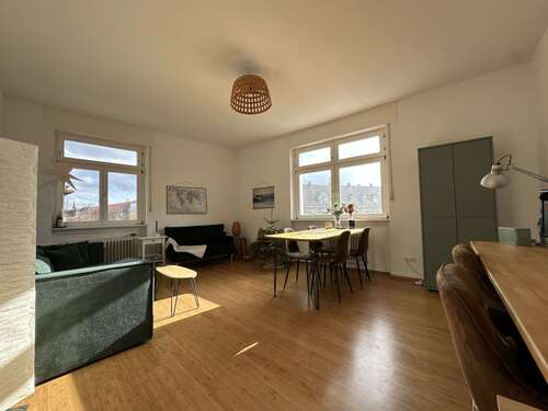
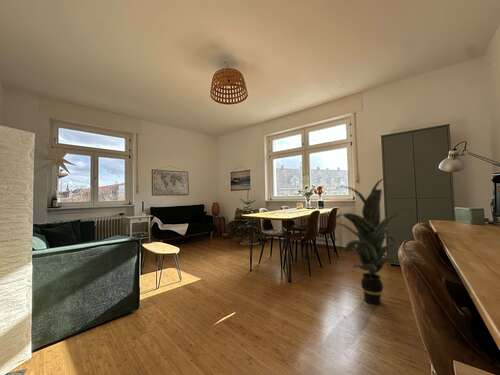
+ indoor plant [333,177,421,305]
